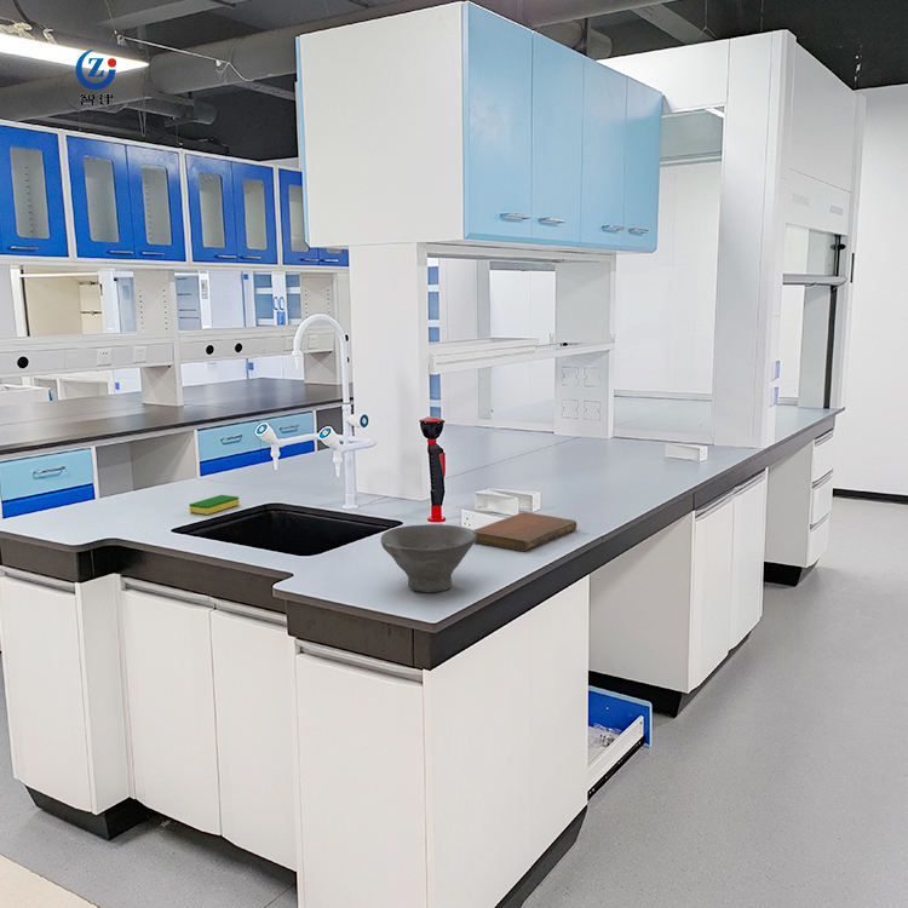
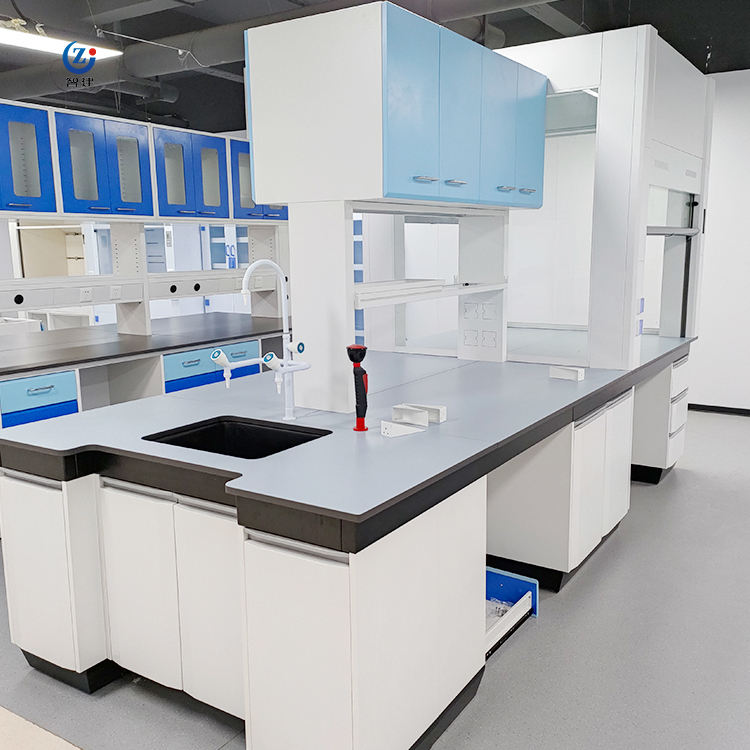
- dish sponge [188,494,241,516]
- notebook [473,511,579,552]
- bowl [379,523,476,593]
